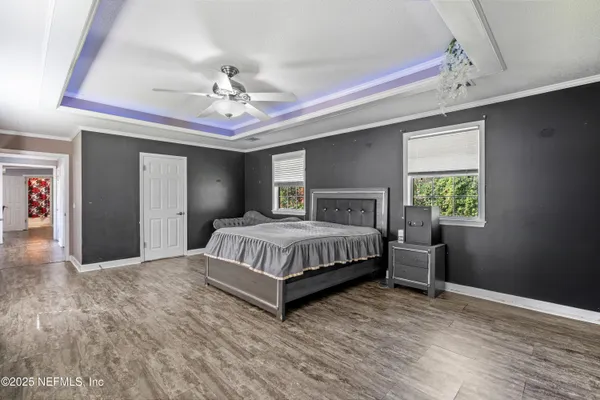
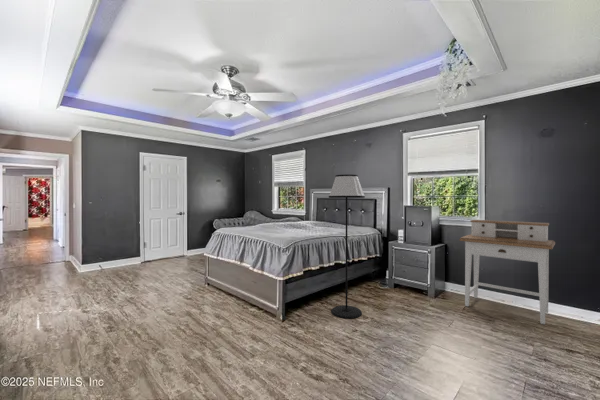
+ desk [458,219,556,325]
+ floor lamp [328,174,366,320]
